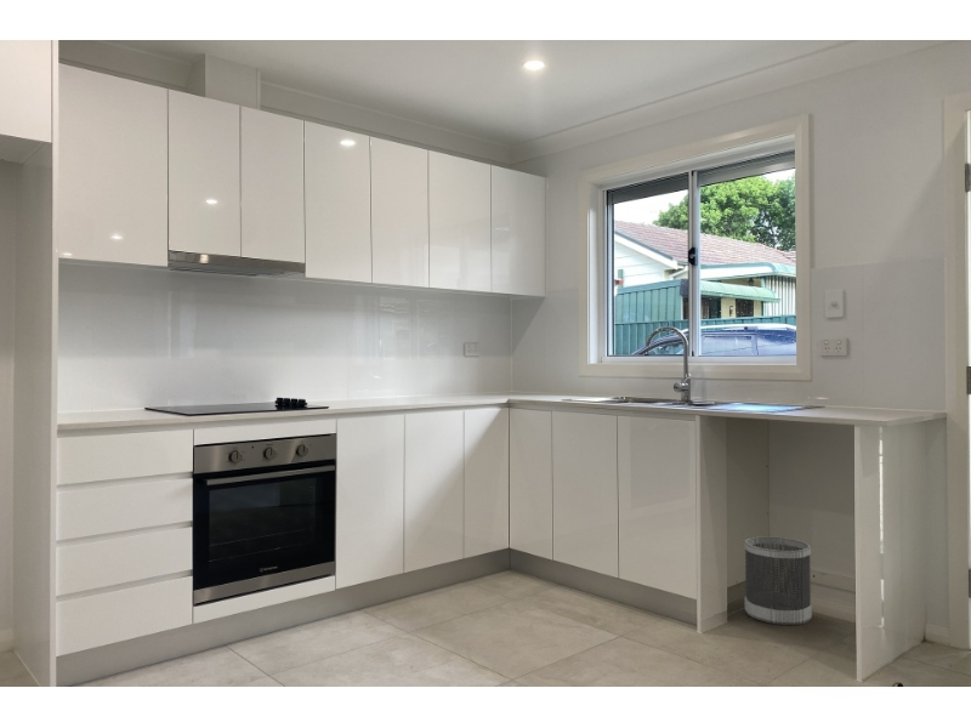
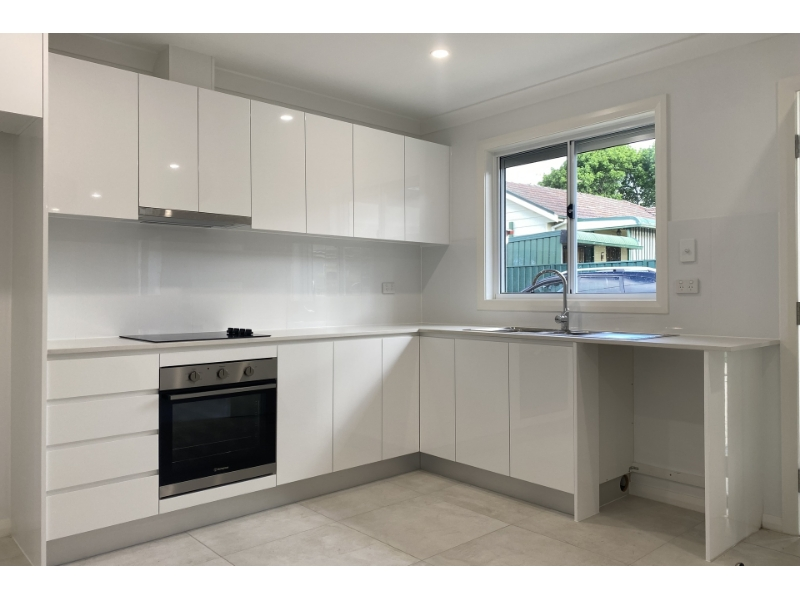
- wastebasket [743,535,813,626]
